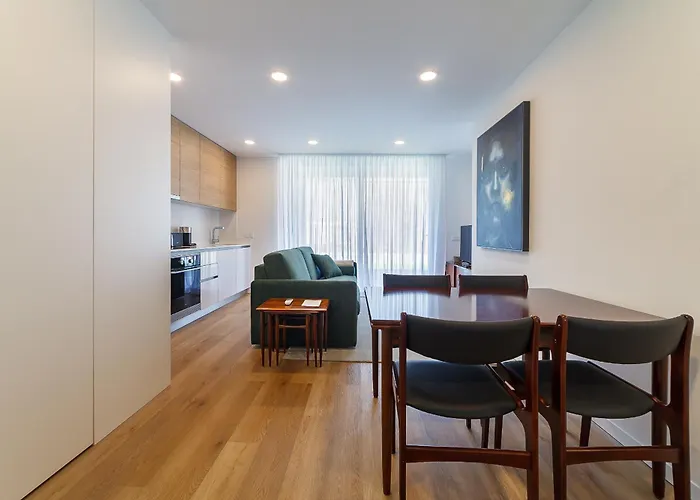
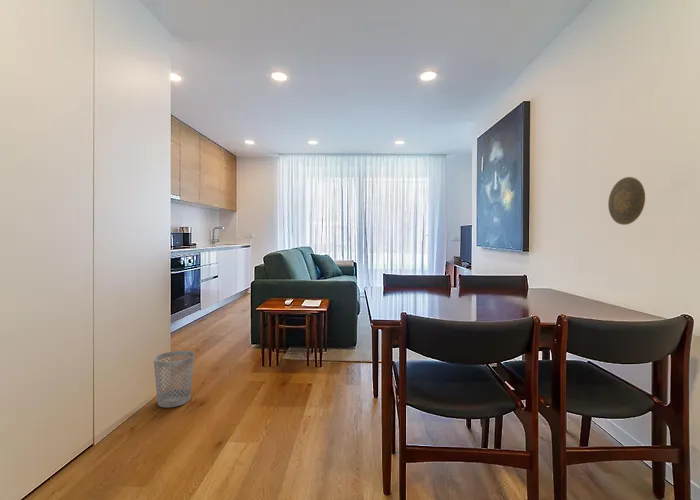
+ wastebasket [153,350,195,409]
+ decorative plate [607,176,646,226]
